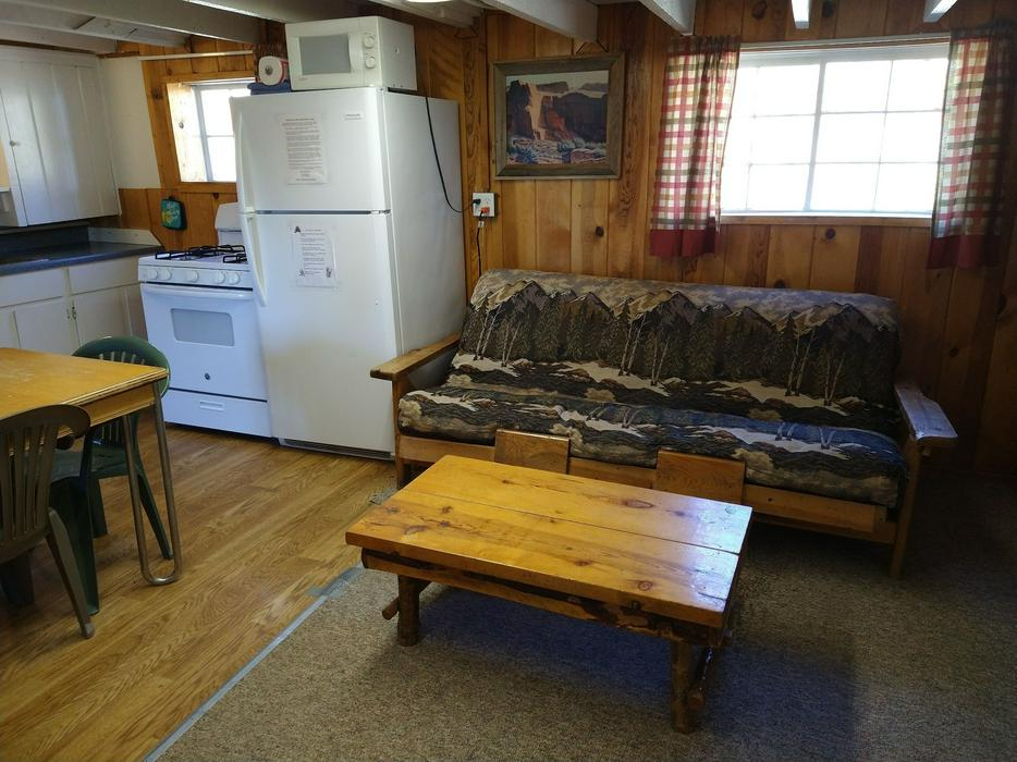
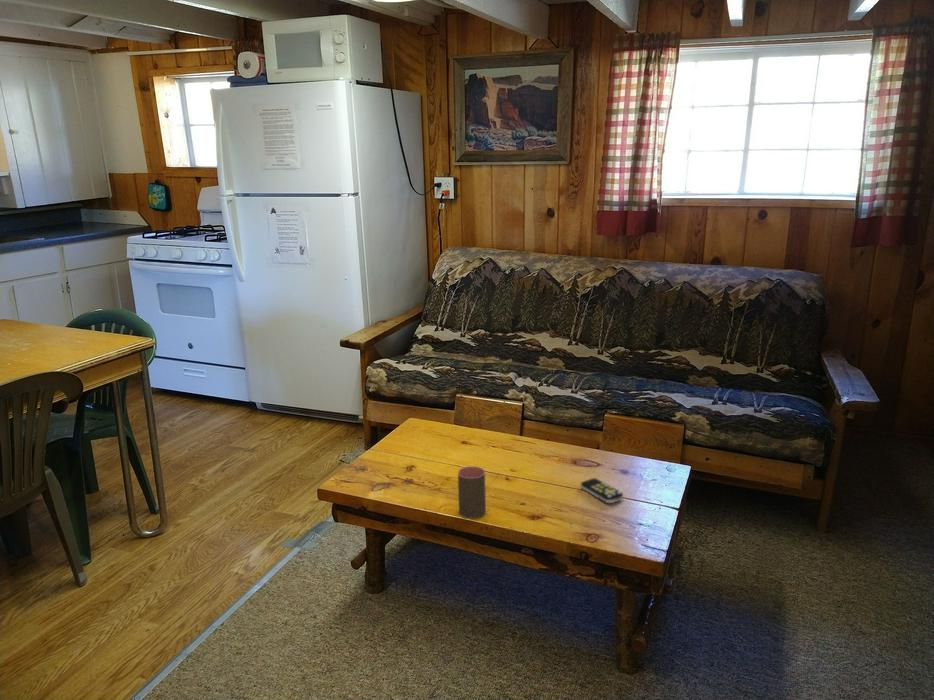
+ cup [457,465,487,520]
+ remote control [580,477,624,504]
